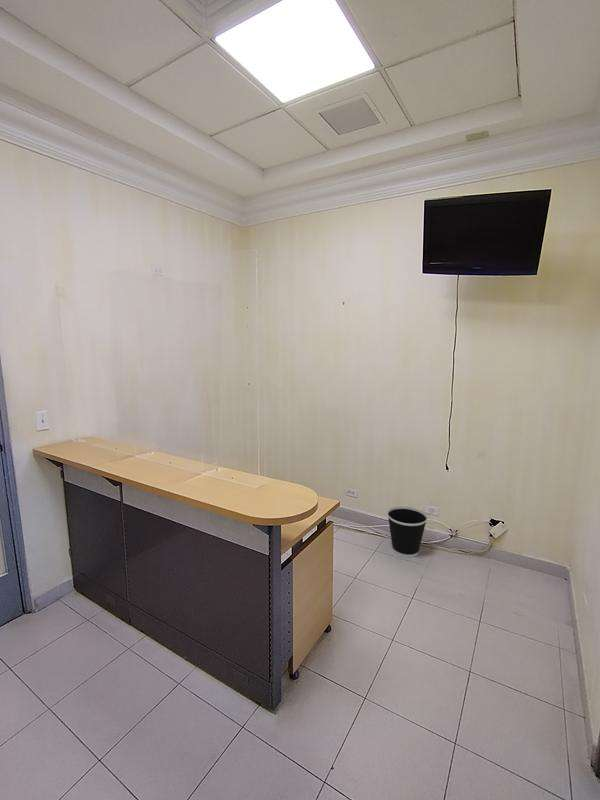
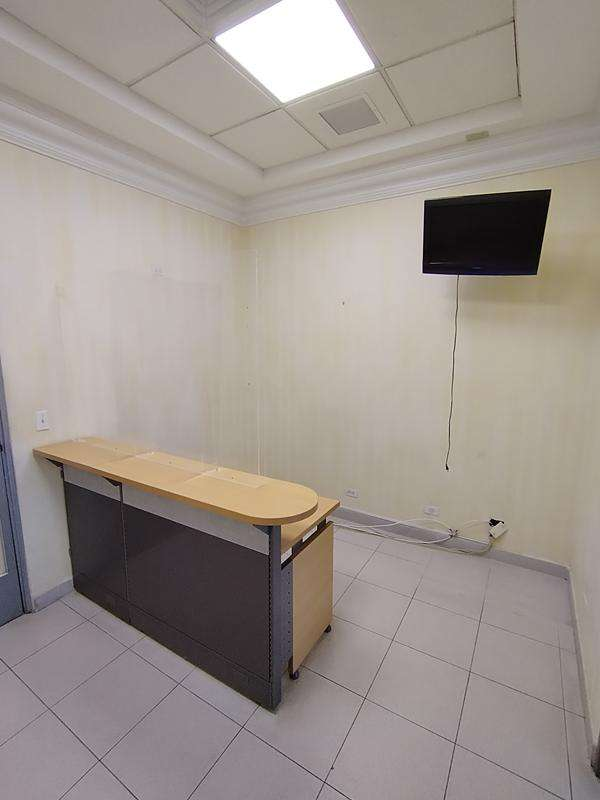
- wastebasket [386,505,429,558]
